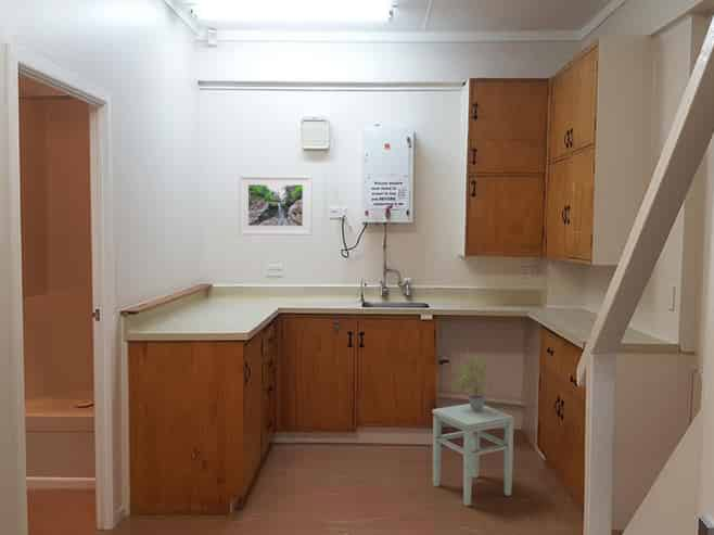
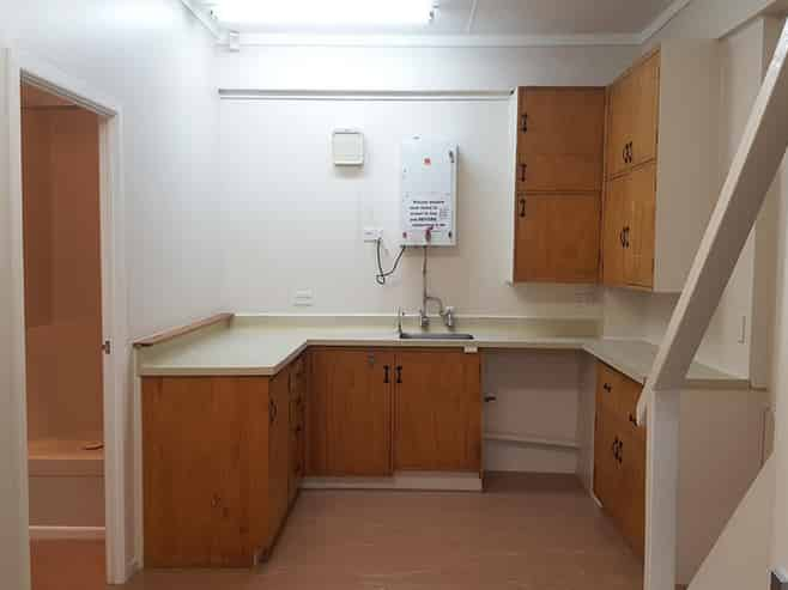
- stool [431,403,515,507]
- potted plant [448,348,498,411]
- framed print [238,174,314,237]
